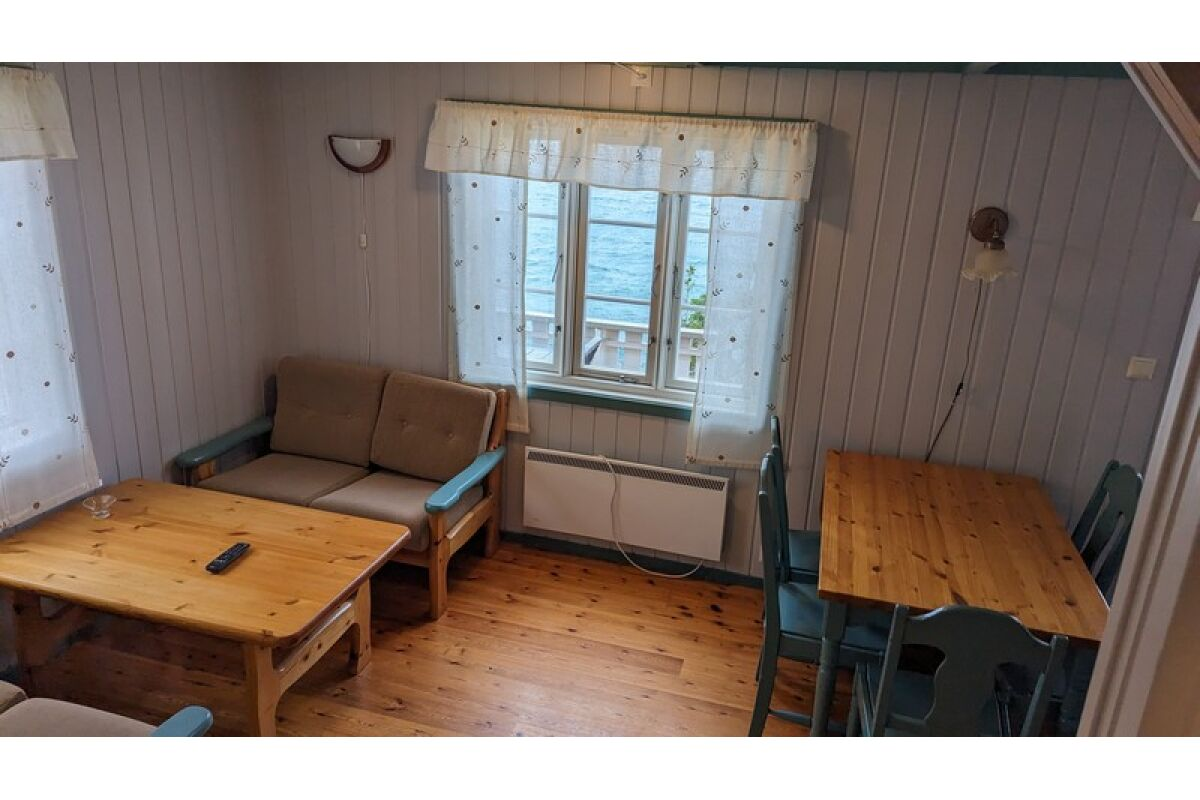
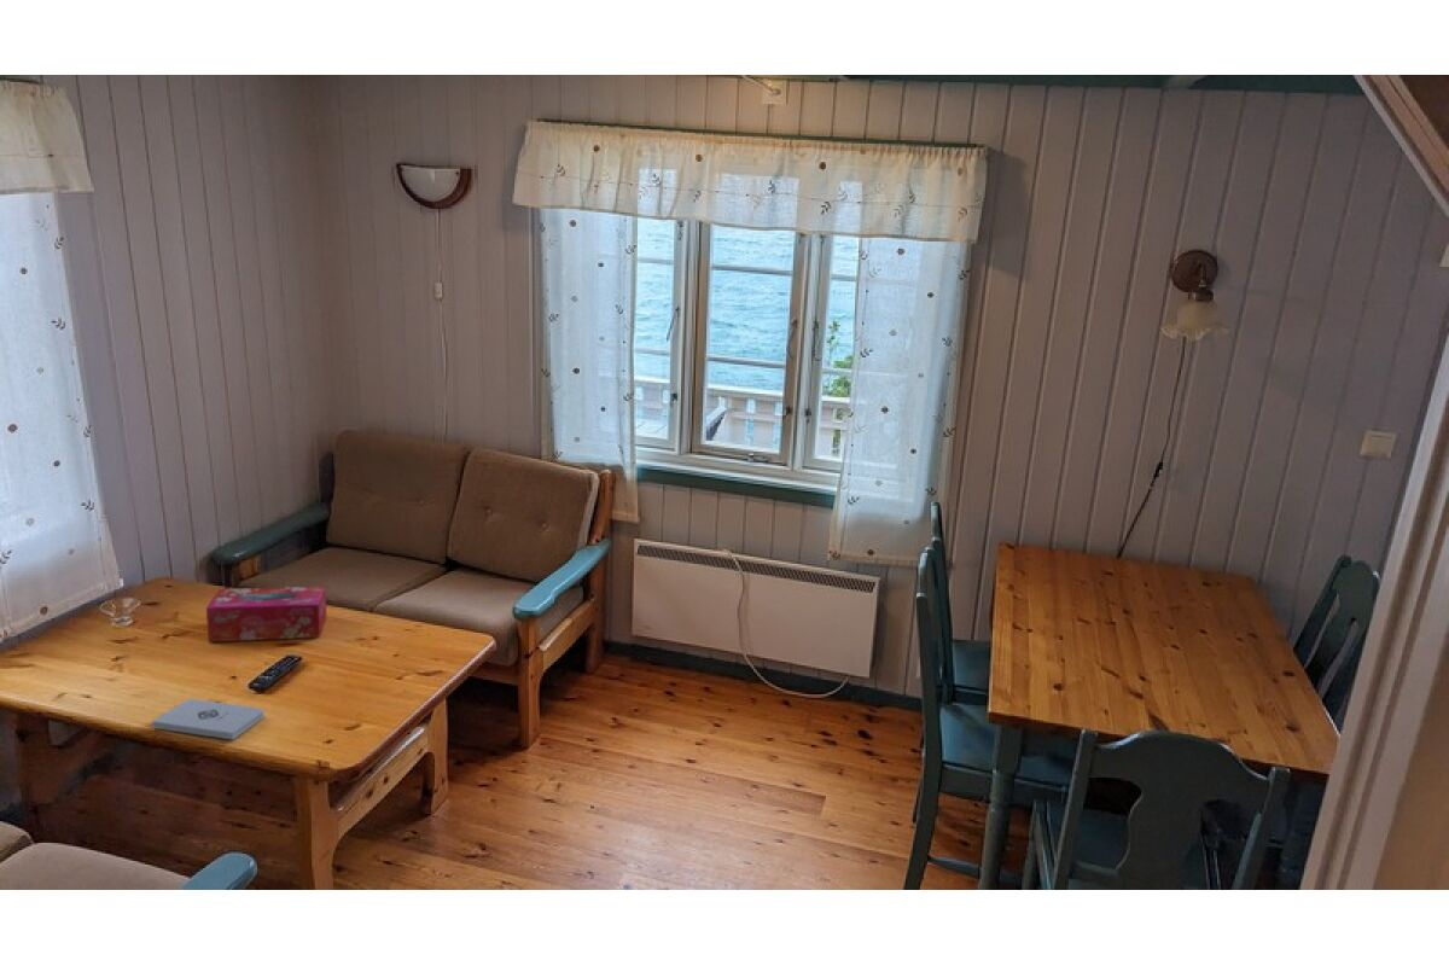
+ tissue box [205,586,328,642]
+ notepad [151,698,266,741]
